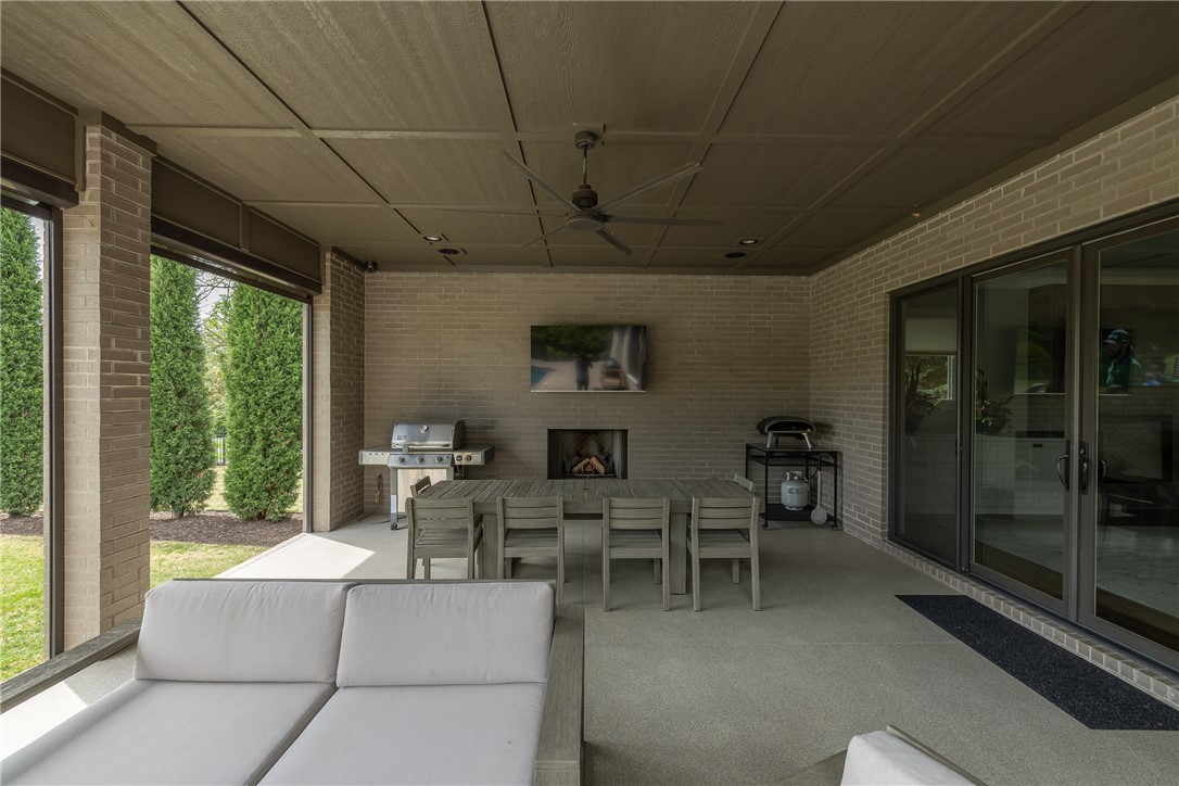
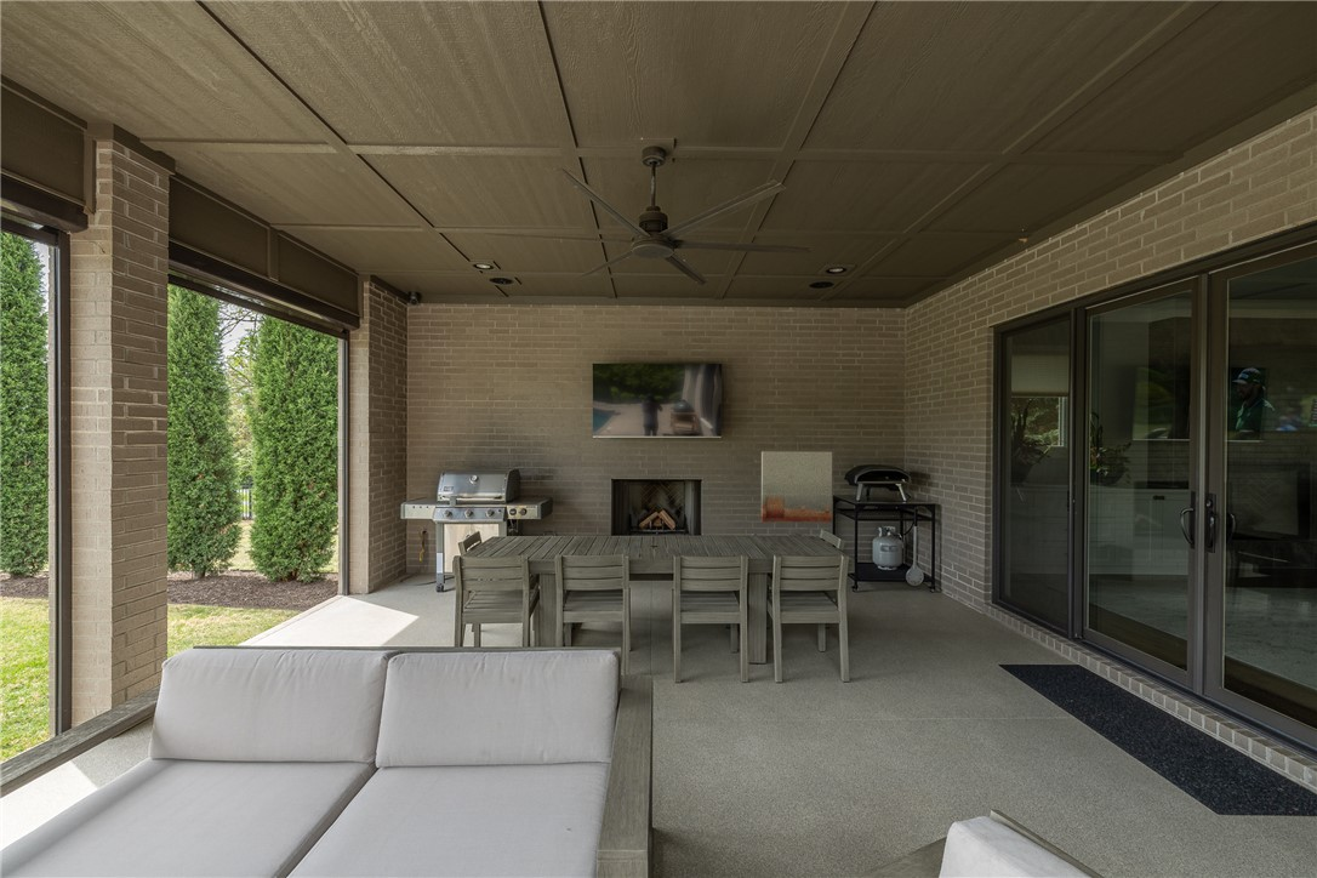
+ wall art [760,450,833,524]
